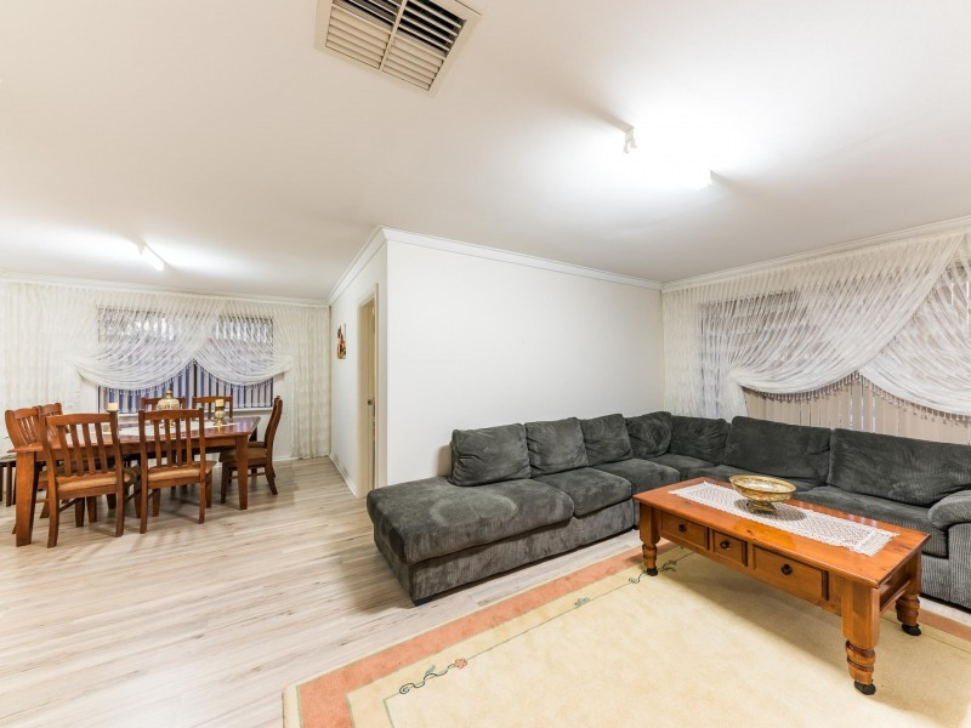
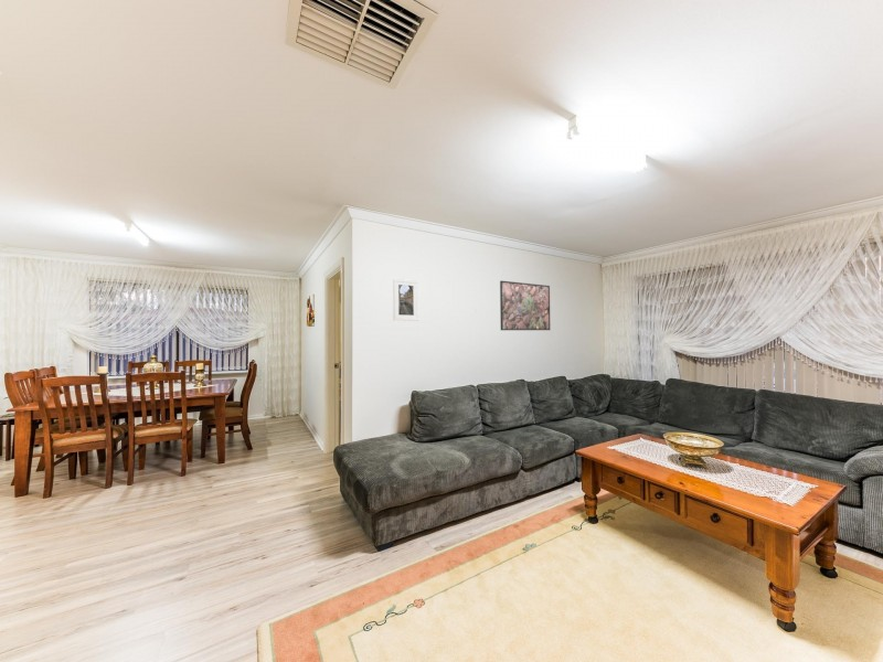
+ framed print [392,278,419,322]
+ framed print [499,280,552,331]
